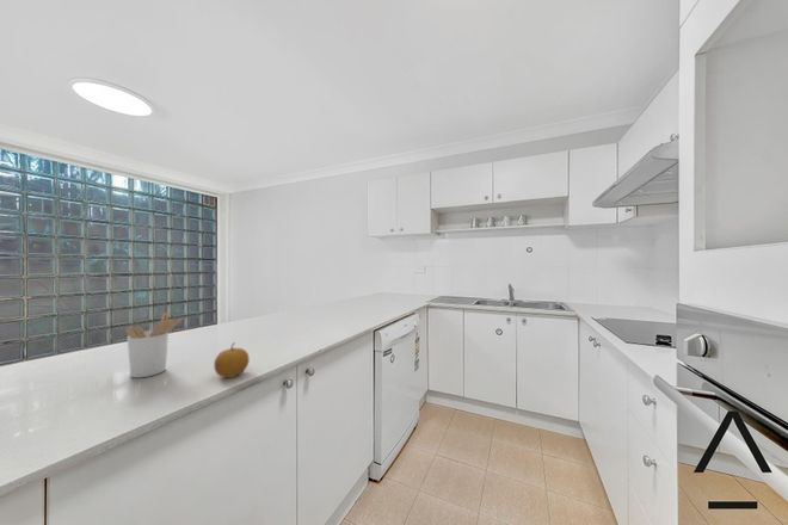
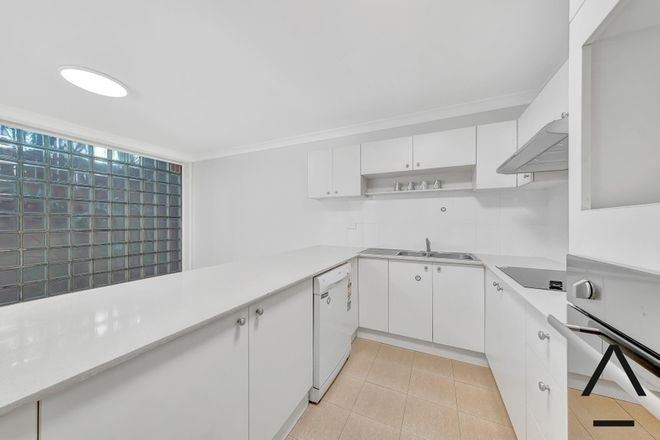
- fruit [213,341,251,378]
- utensil holder [124,311,185,379]
